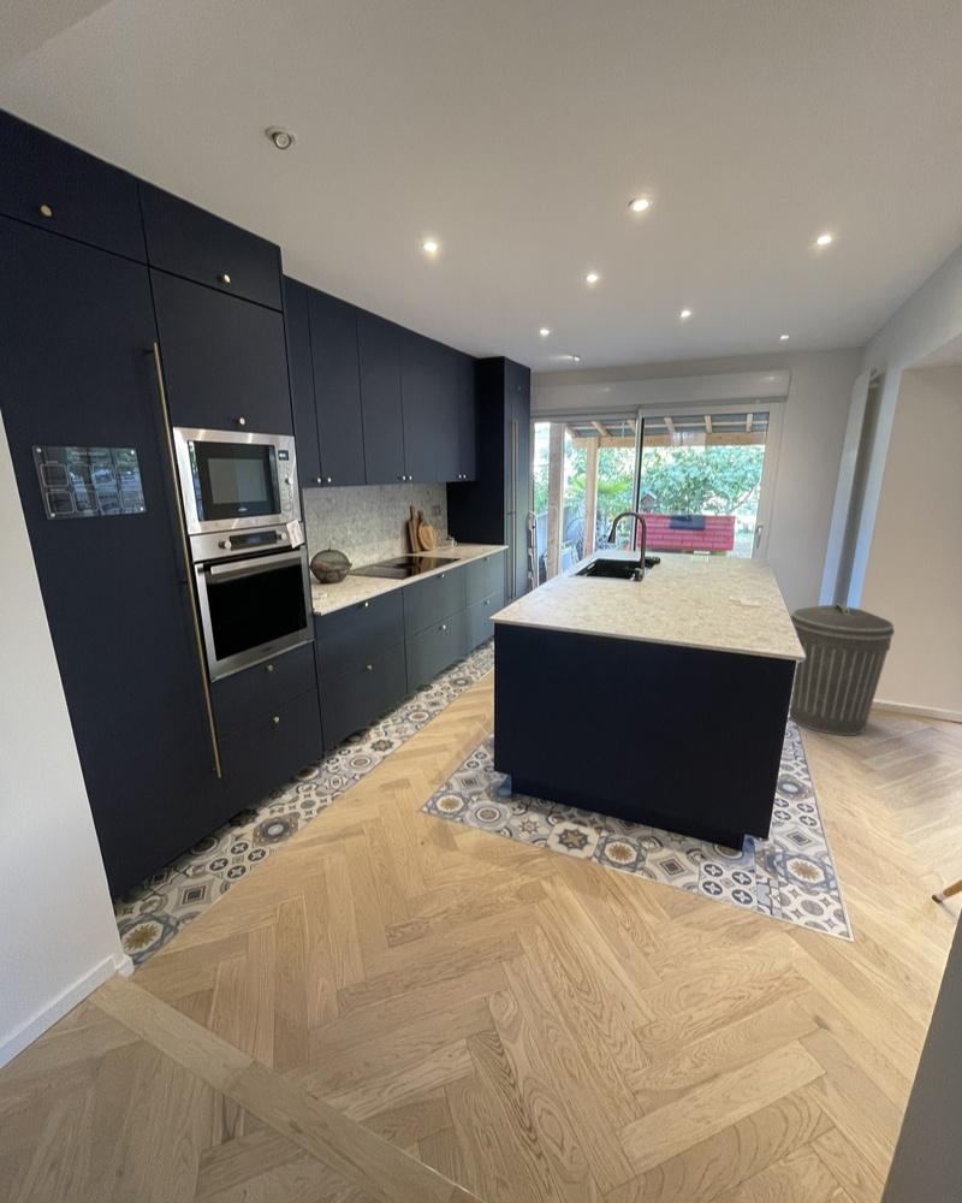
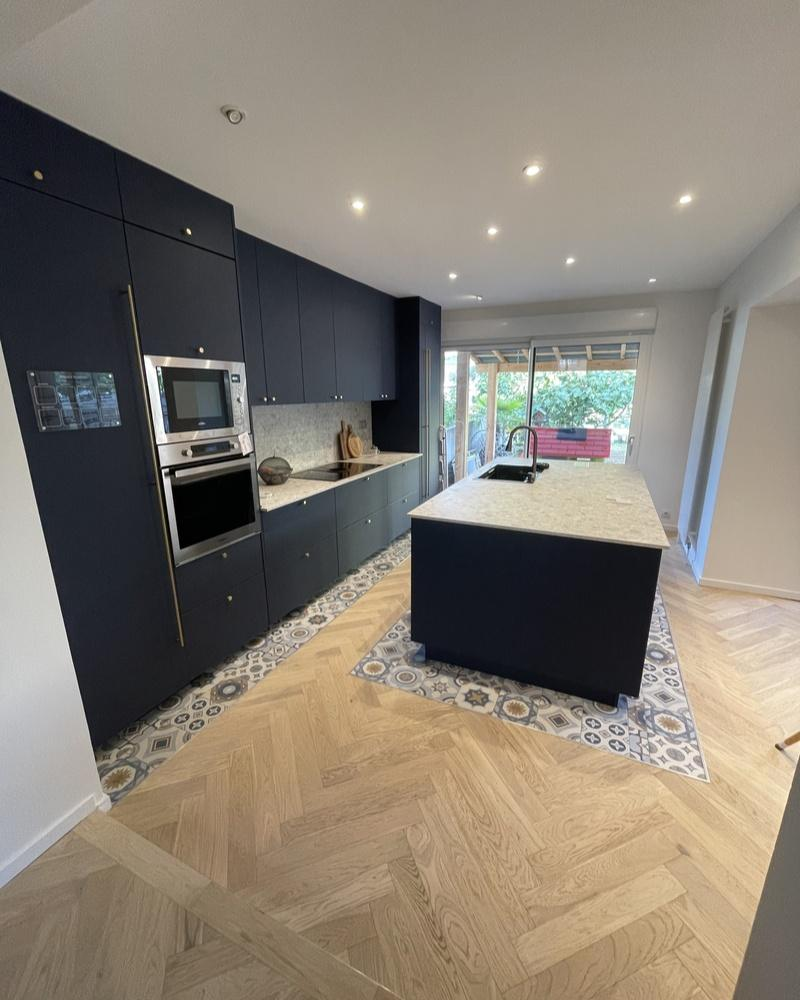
- trash can [788,603,896,736]
